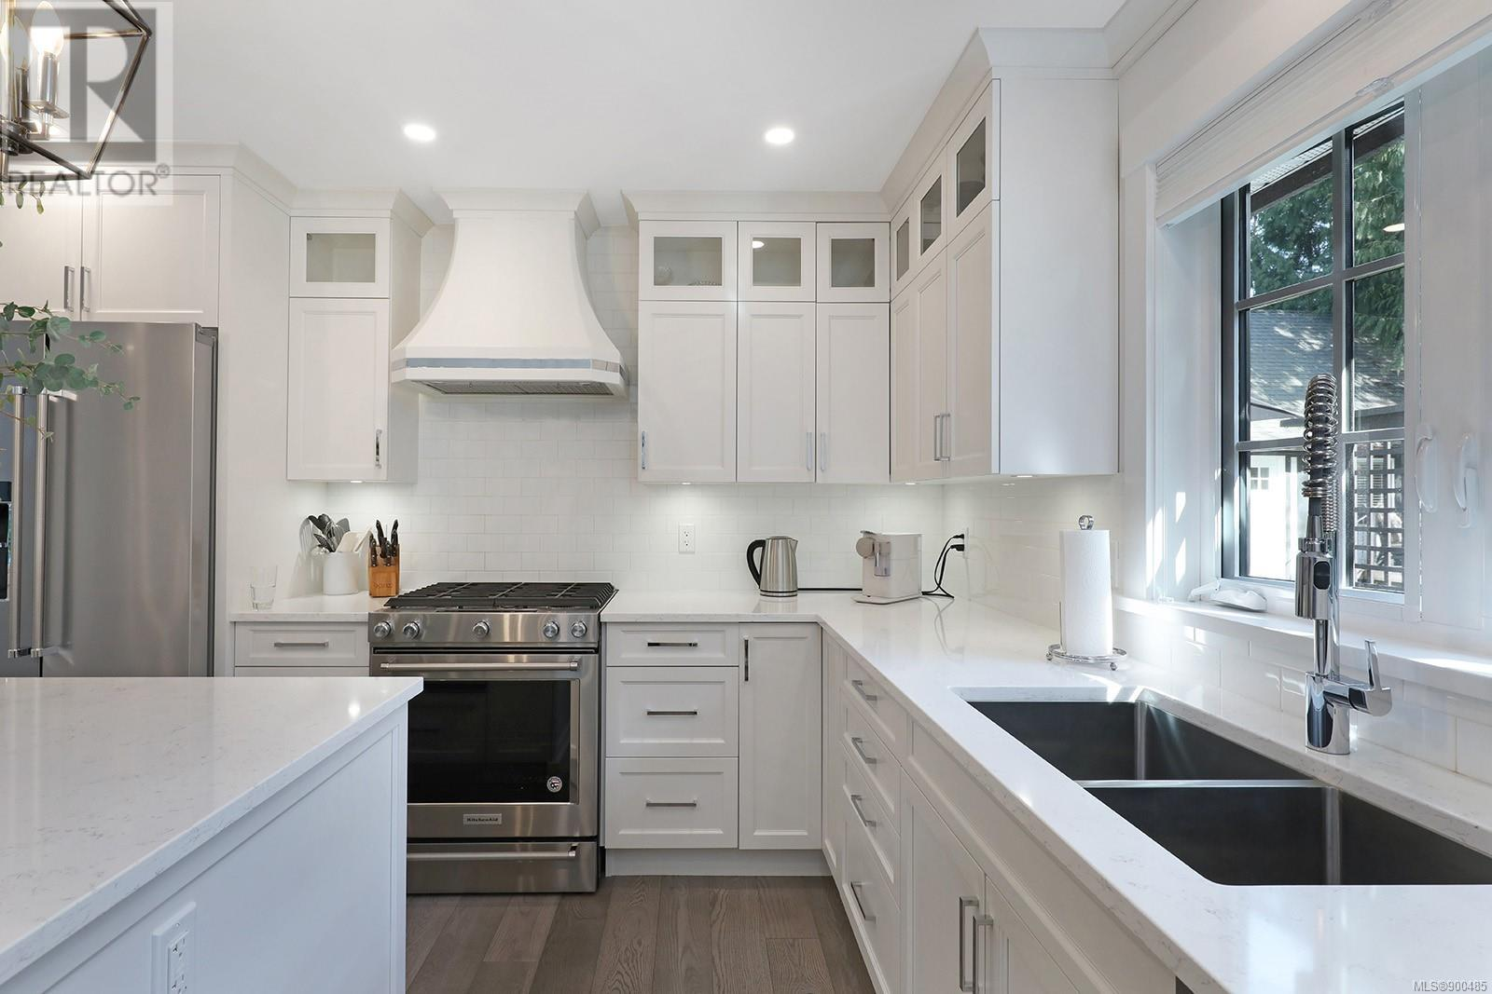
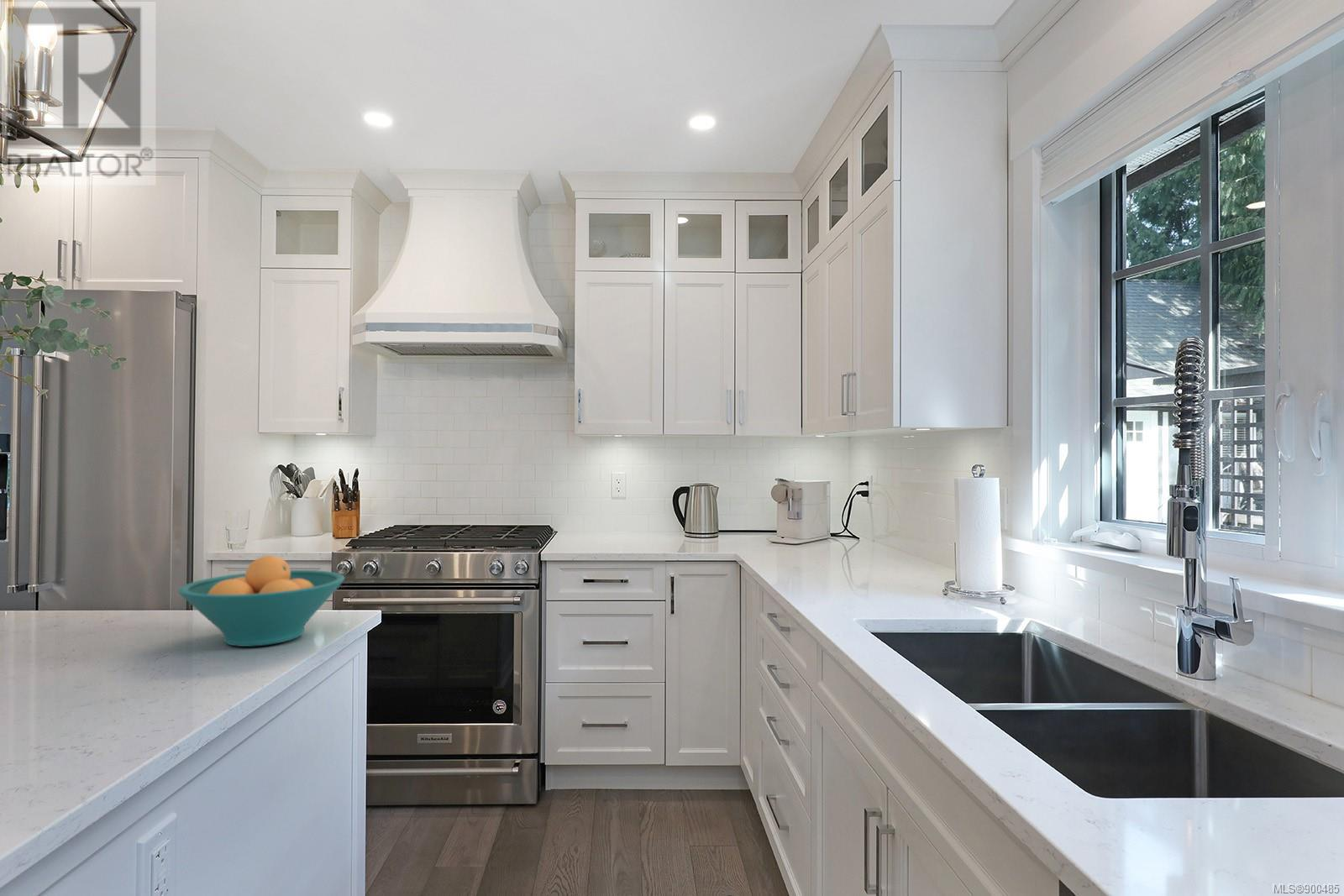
+ fruit bowl [177,554,345,647]
